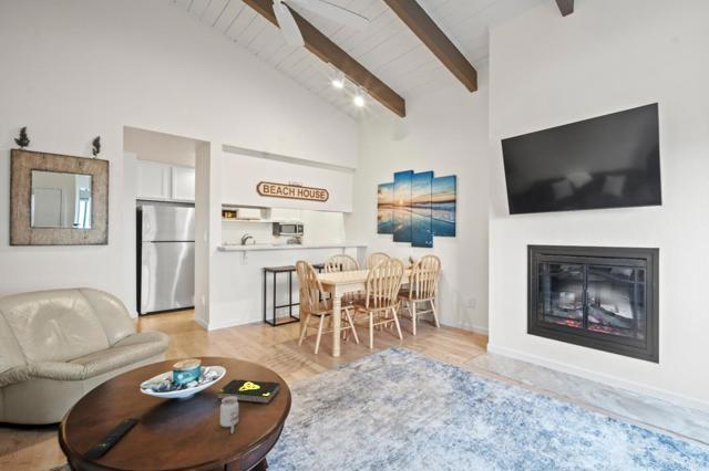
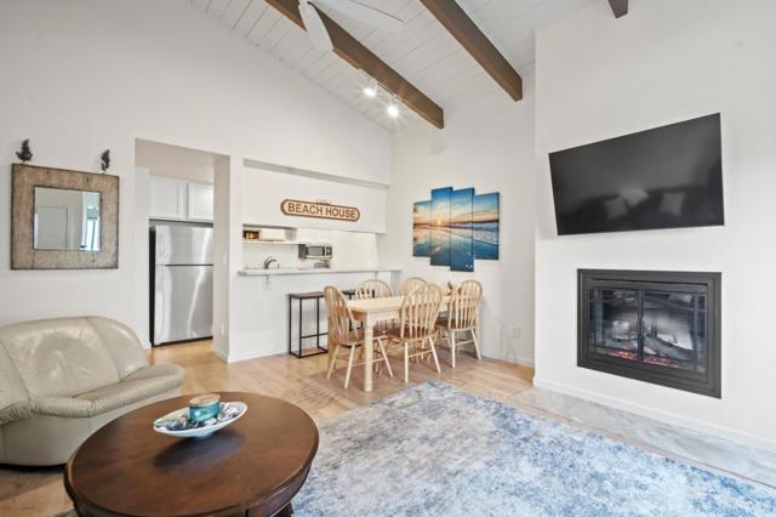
- book [216,378,281,405]
- candle [219,397,239,435]
- remote control [81,418,140,461]
